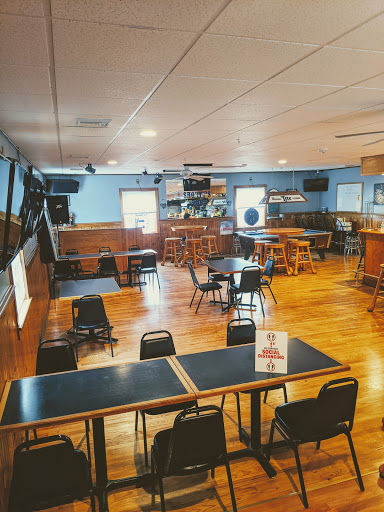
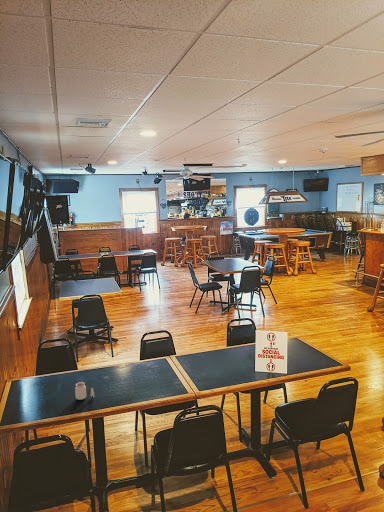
+ candle [74,381,96,401]
